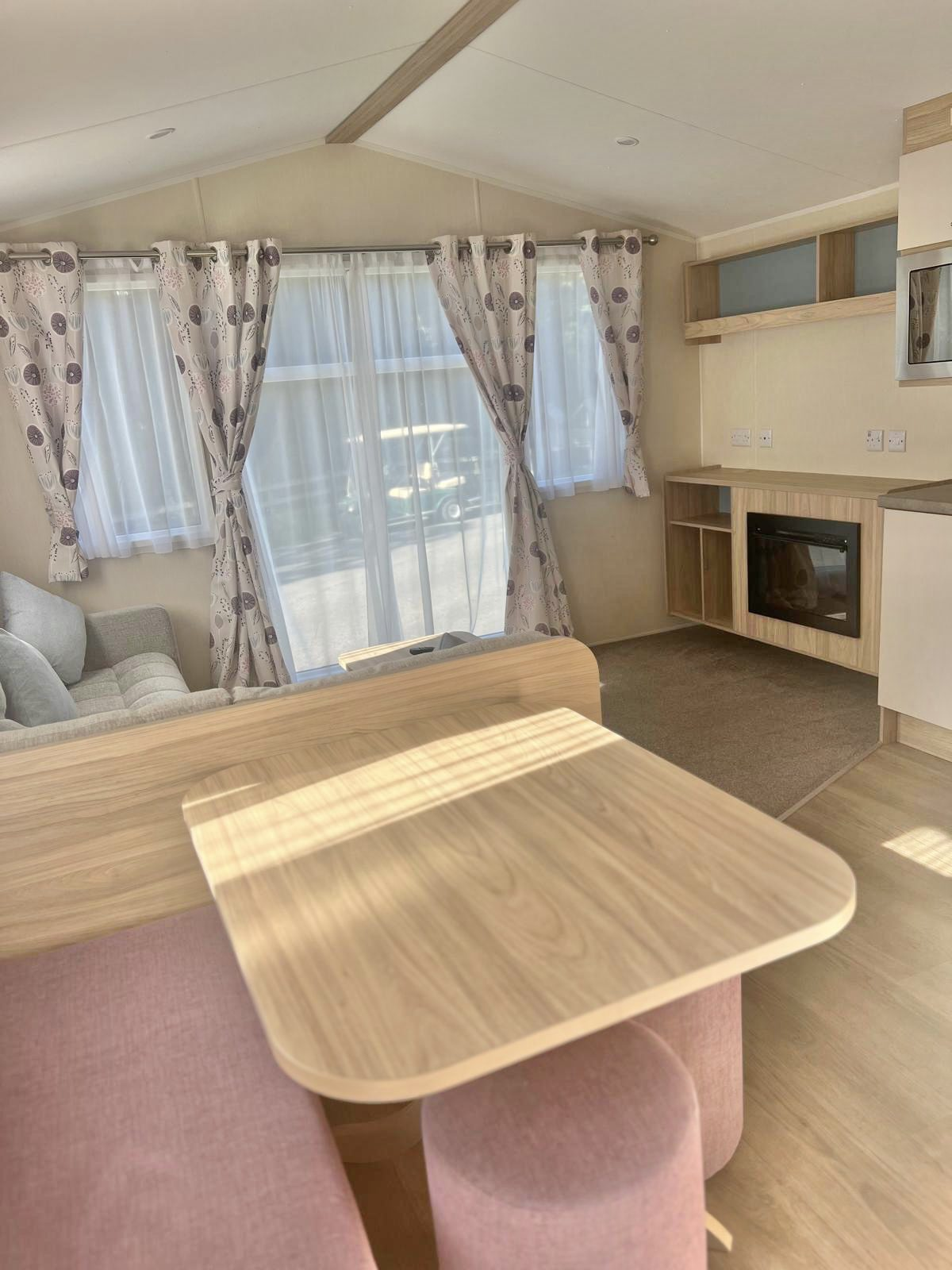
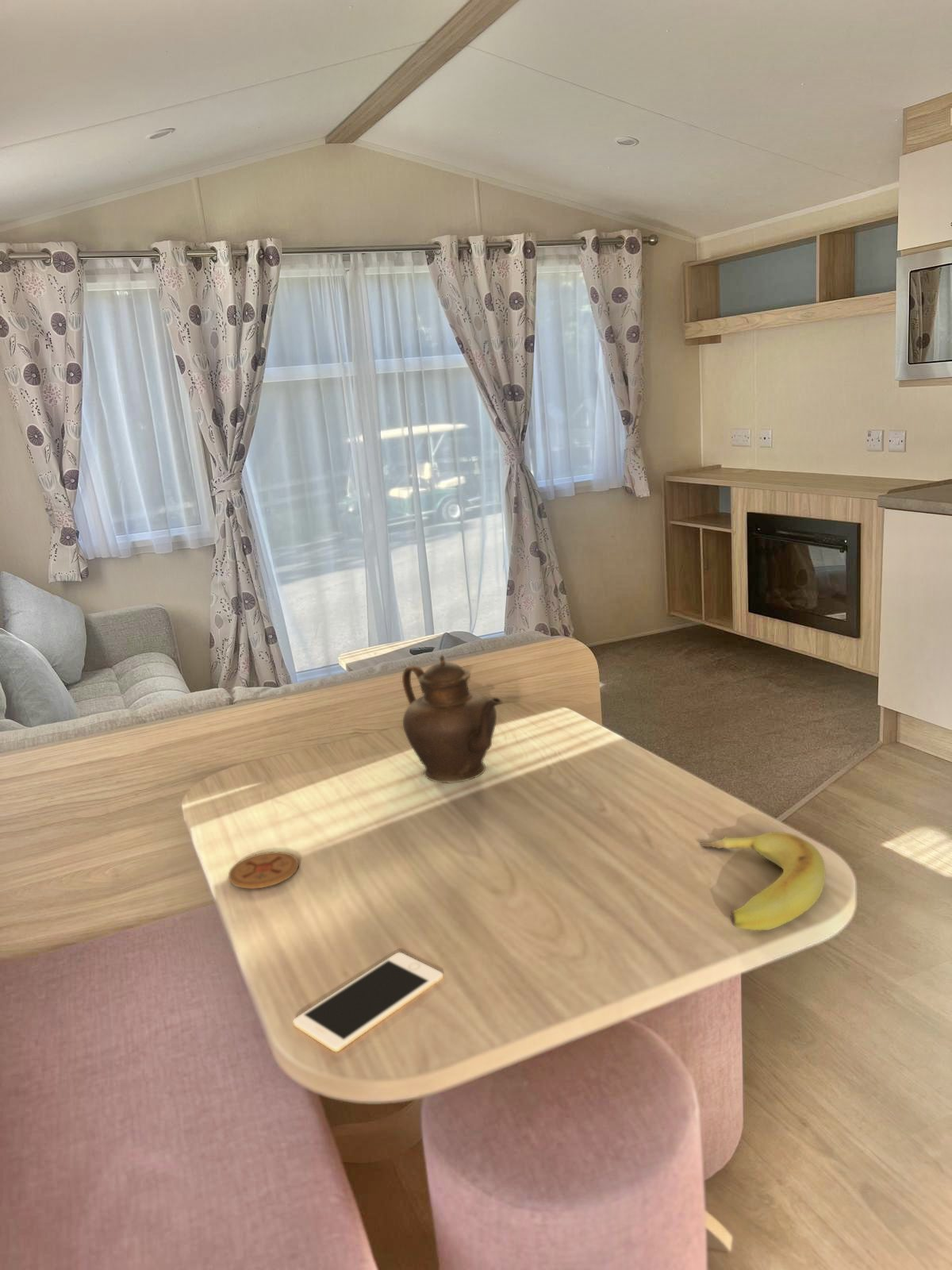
+ banana [699,831,827,931]
+ cell phone [292,952,444,1053]
+ coaster [228,851,299,890]
+ teapot [401,655,504,783]
